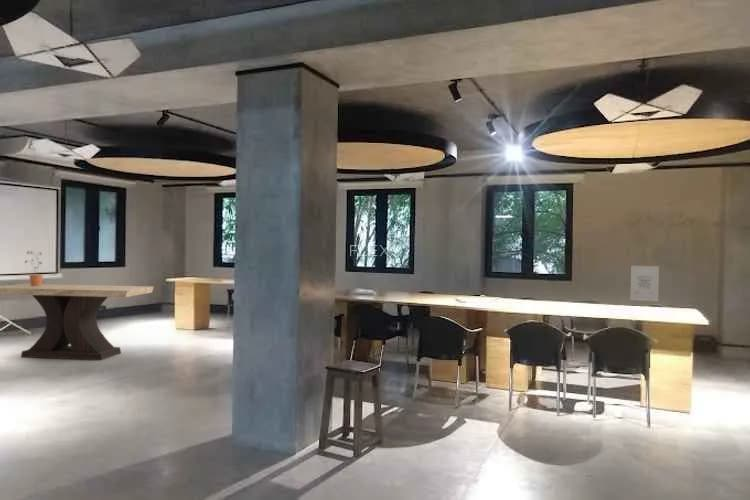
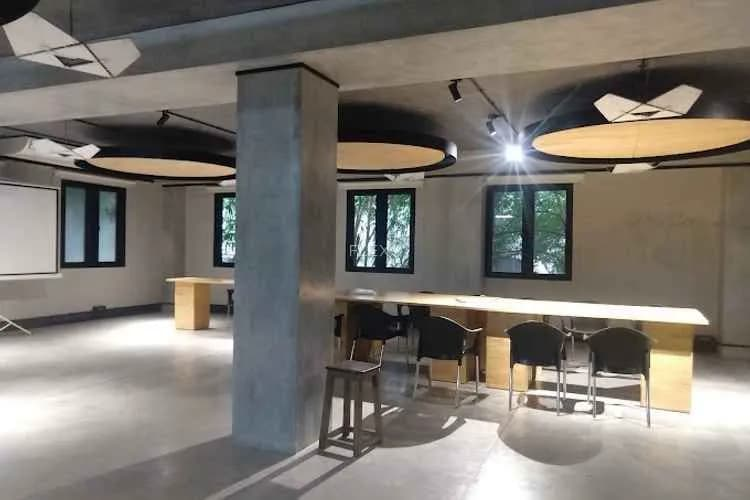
- potted plant [24,250,44,286]
- wall art [629,265,660,302]
- table [0,283,155,361]
